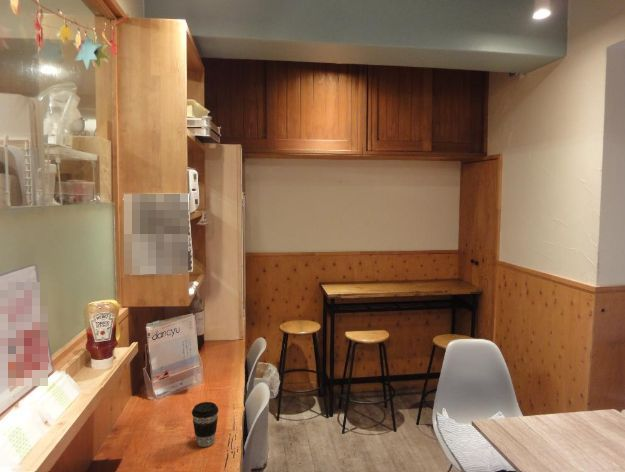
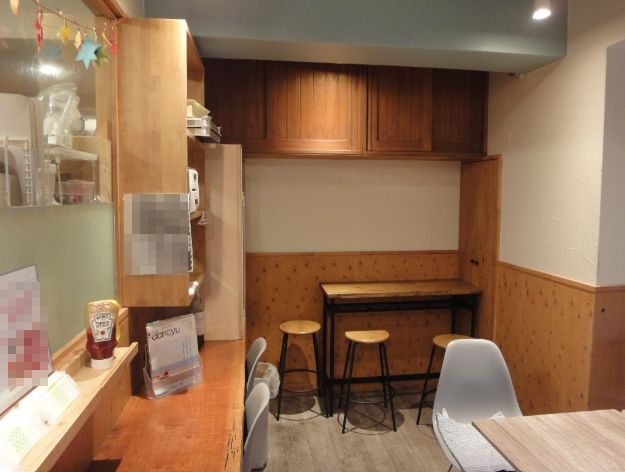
- coffee cup [191,401,219,448]
